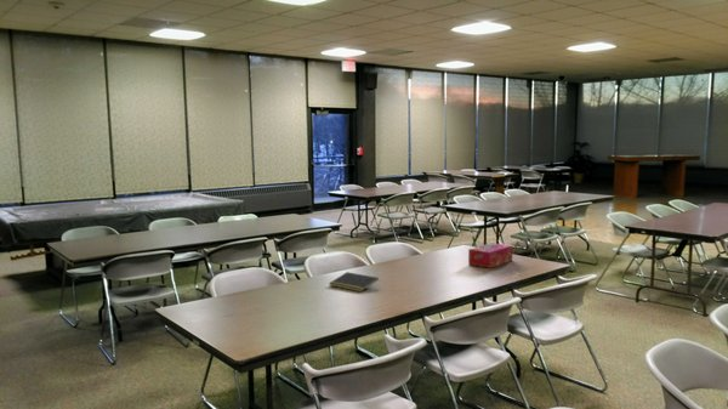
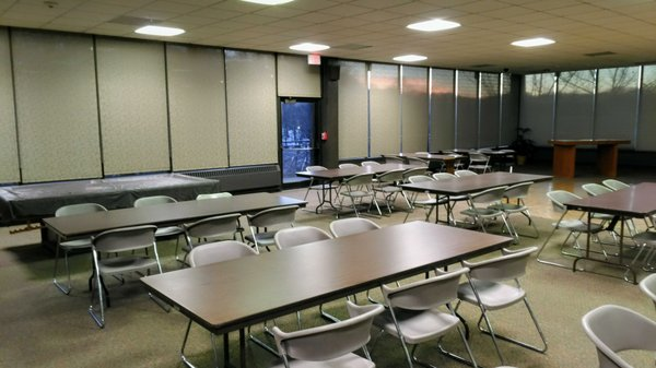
- notepad [328,271,380,292]
- tissue box [467,242,513,269]
